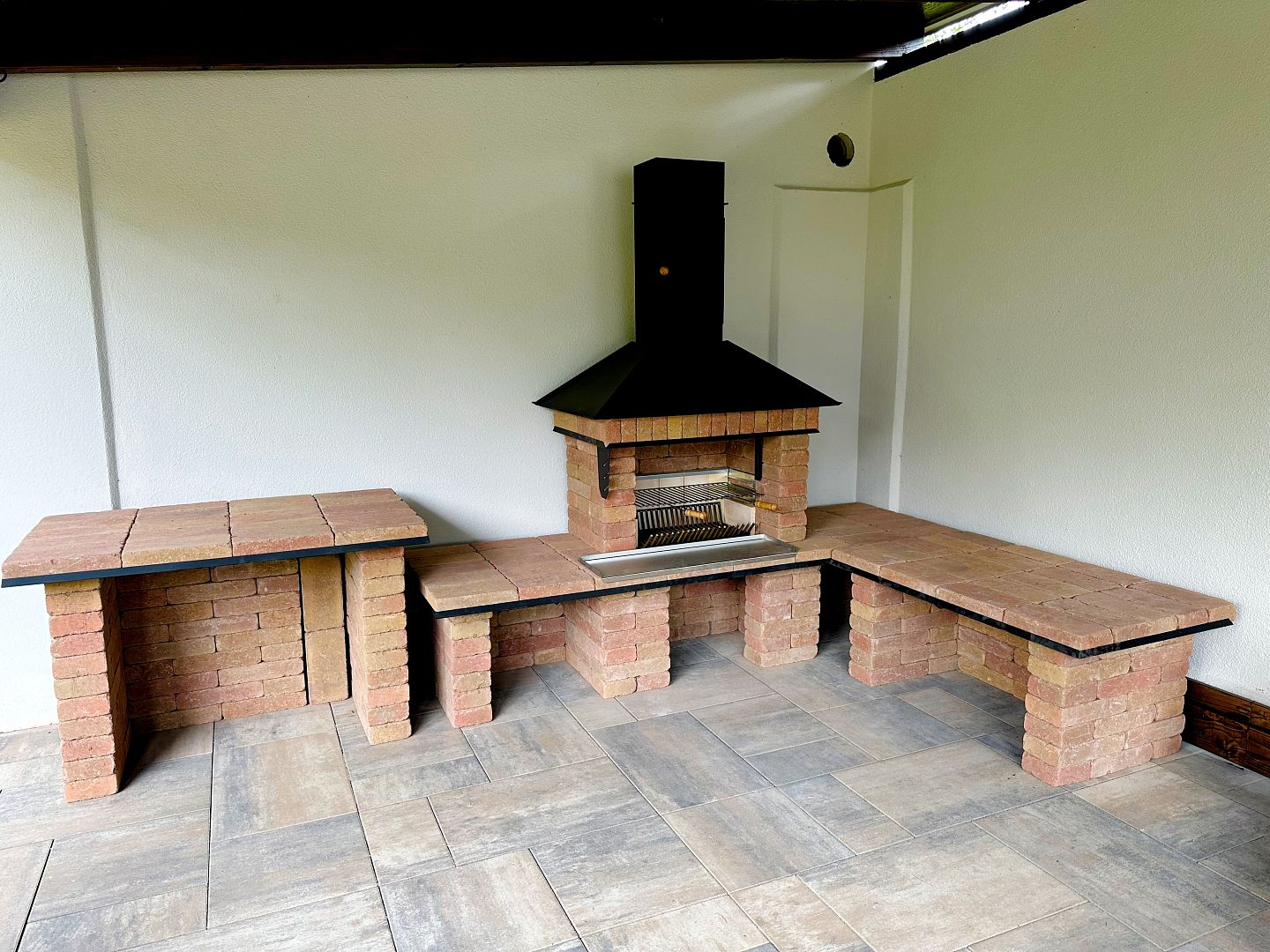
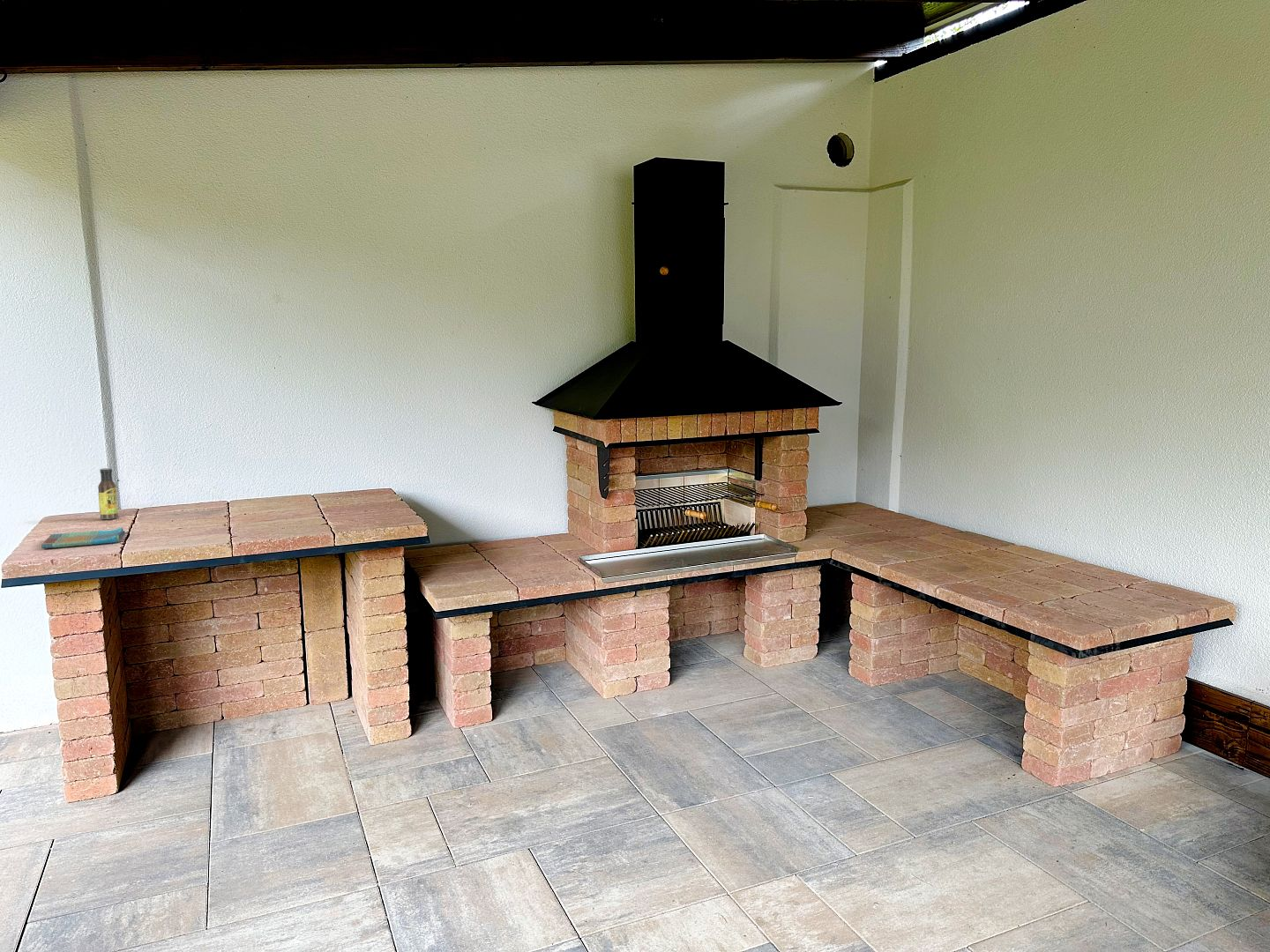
+ dish towel [41,527,126,549]
+ sauce bottle [97,467,119,520]
